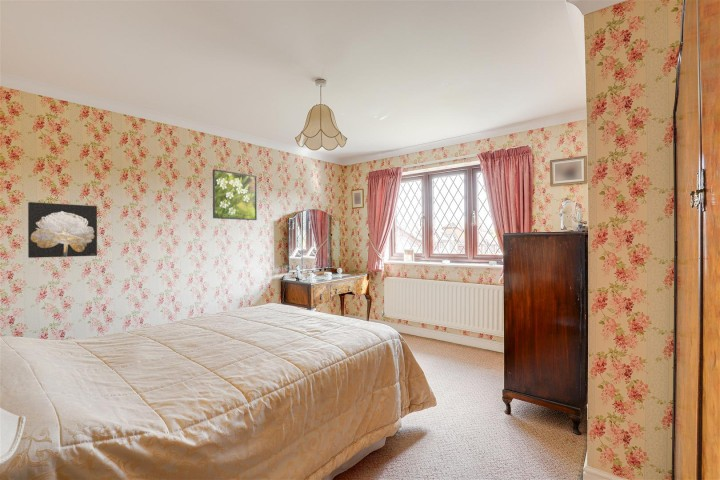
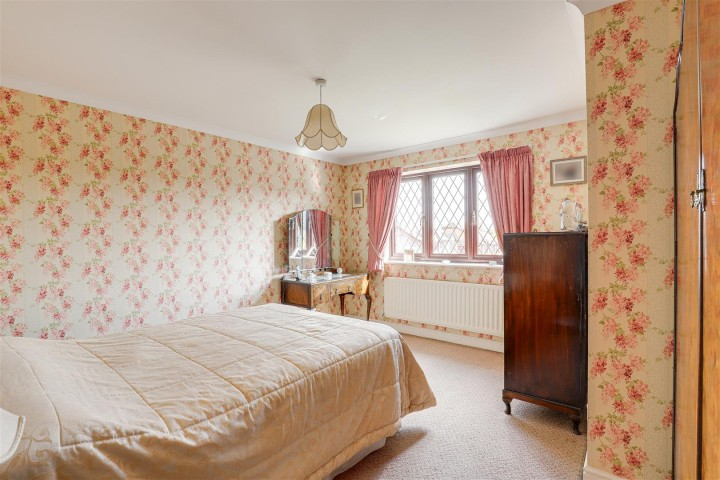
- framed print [212,168,258,221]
- wall art [27,201,98,259]
